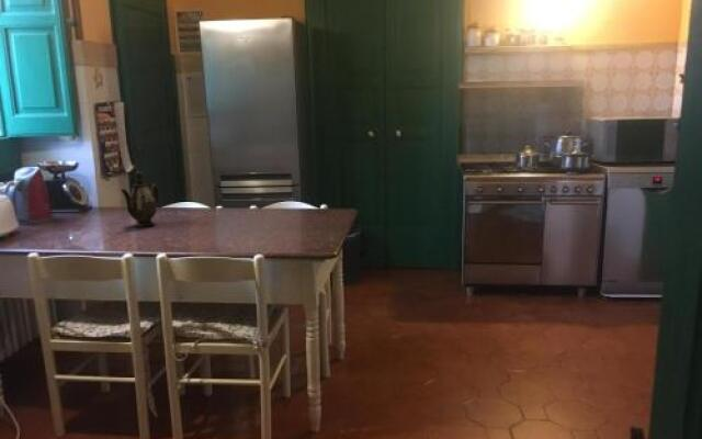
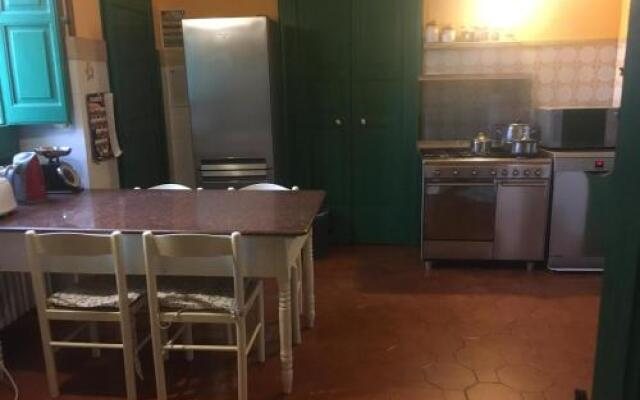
- teapot [120,170,160,228]
